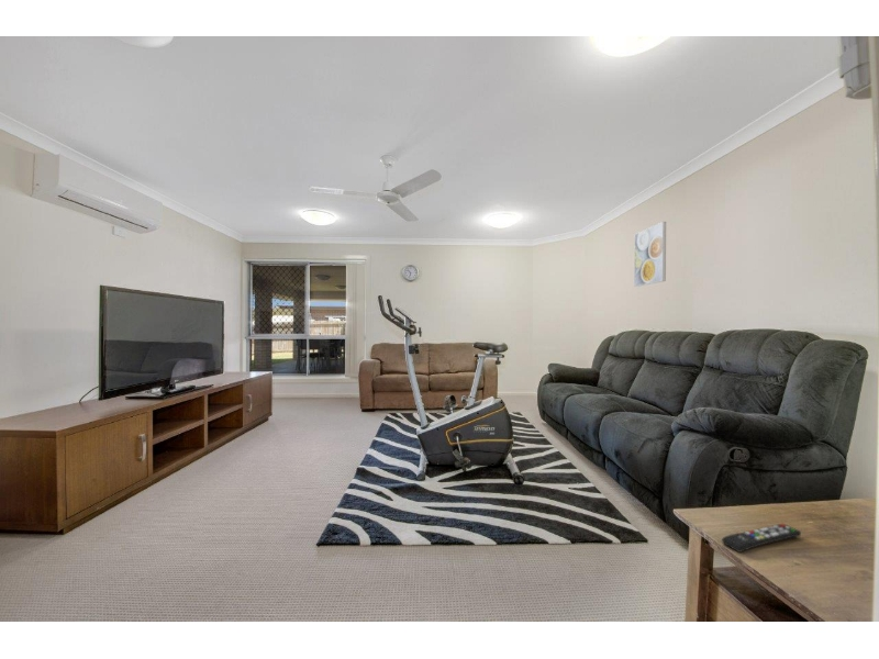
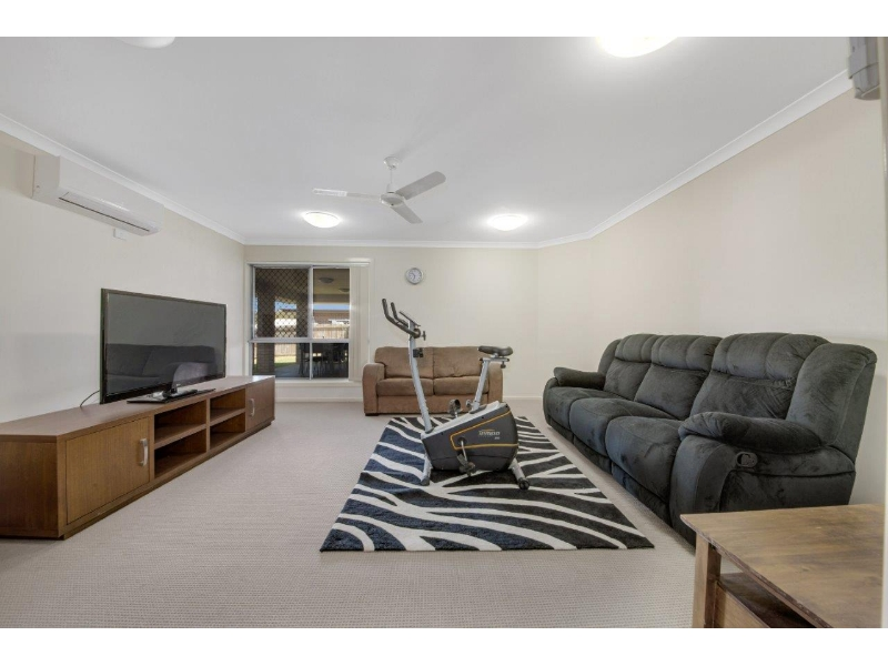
- remote control [721,523,802,554]
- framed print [633,221,667,288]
